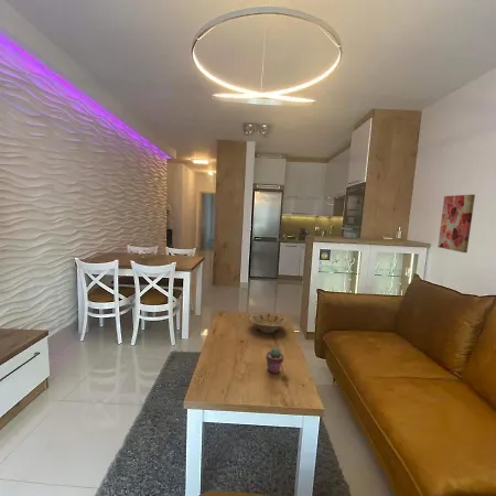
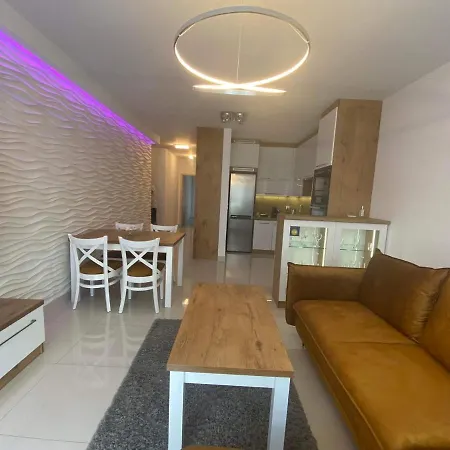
- bowl [247,312,289,334]
- potted succulent [265,347,284,375]
- wall art [436,193,476,254]
